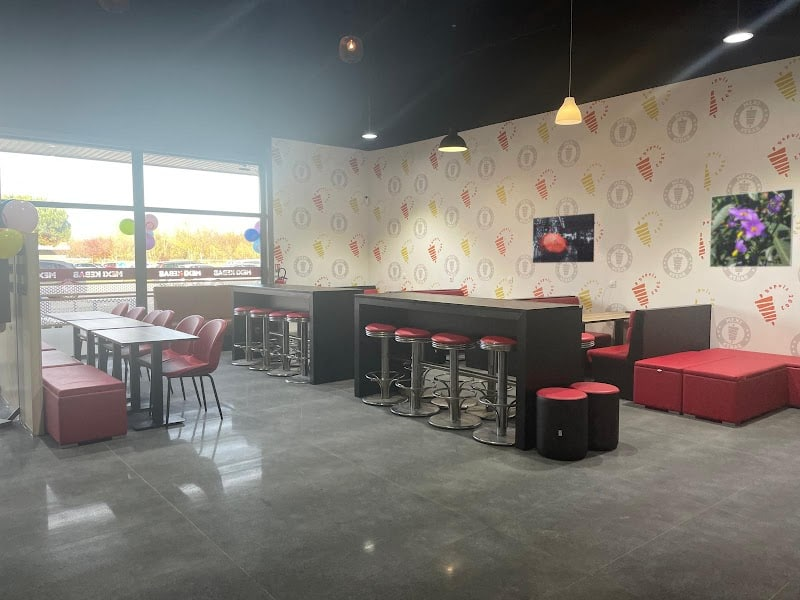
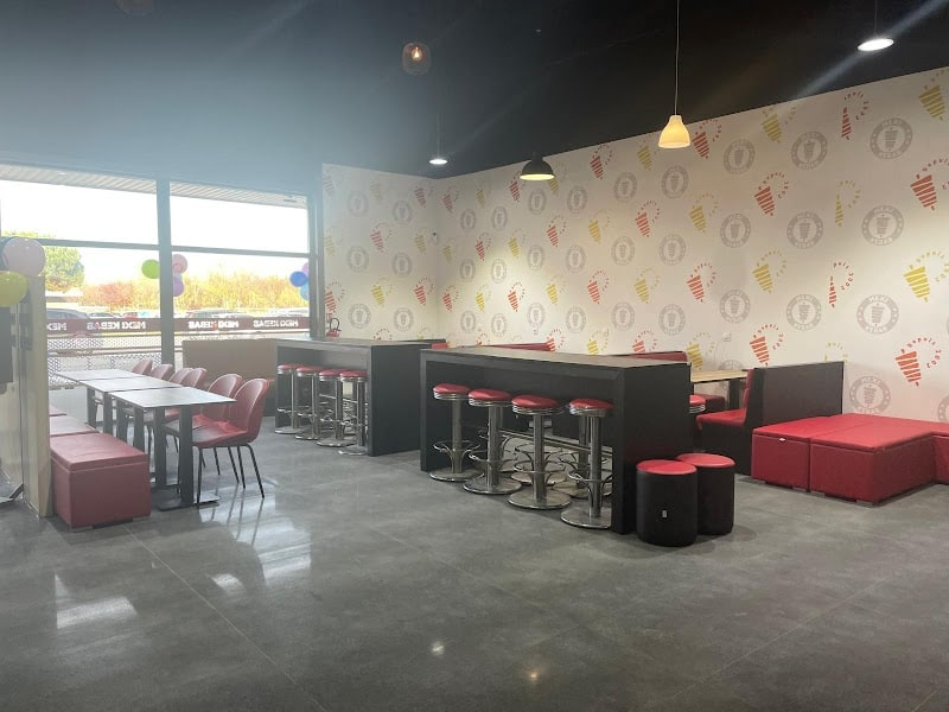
- wall art [532,212,596,264]
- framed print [709,188,795,268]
